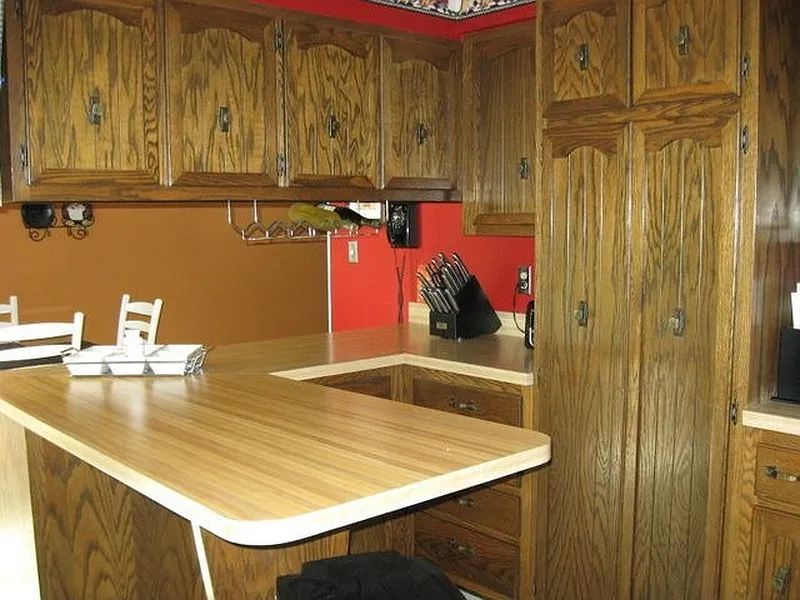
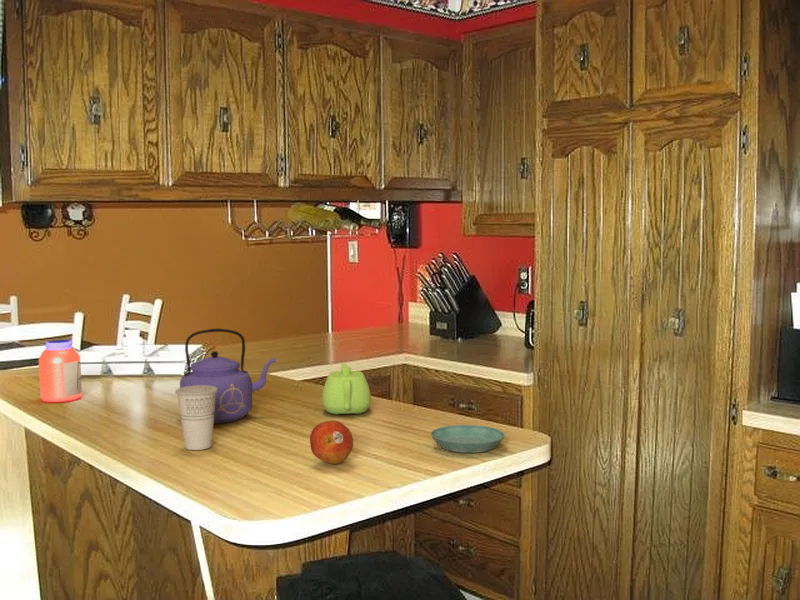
+ jar [38,339,83,403]
+ cup [174,385,218,451]
+ kettle [179,328,277,425]
+ fruit [309,420,354,465]
+ saucer [430,424,506,454]
+ teapot [321,362,372,415]
